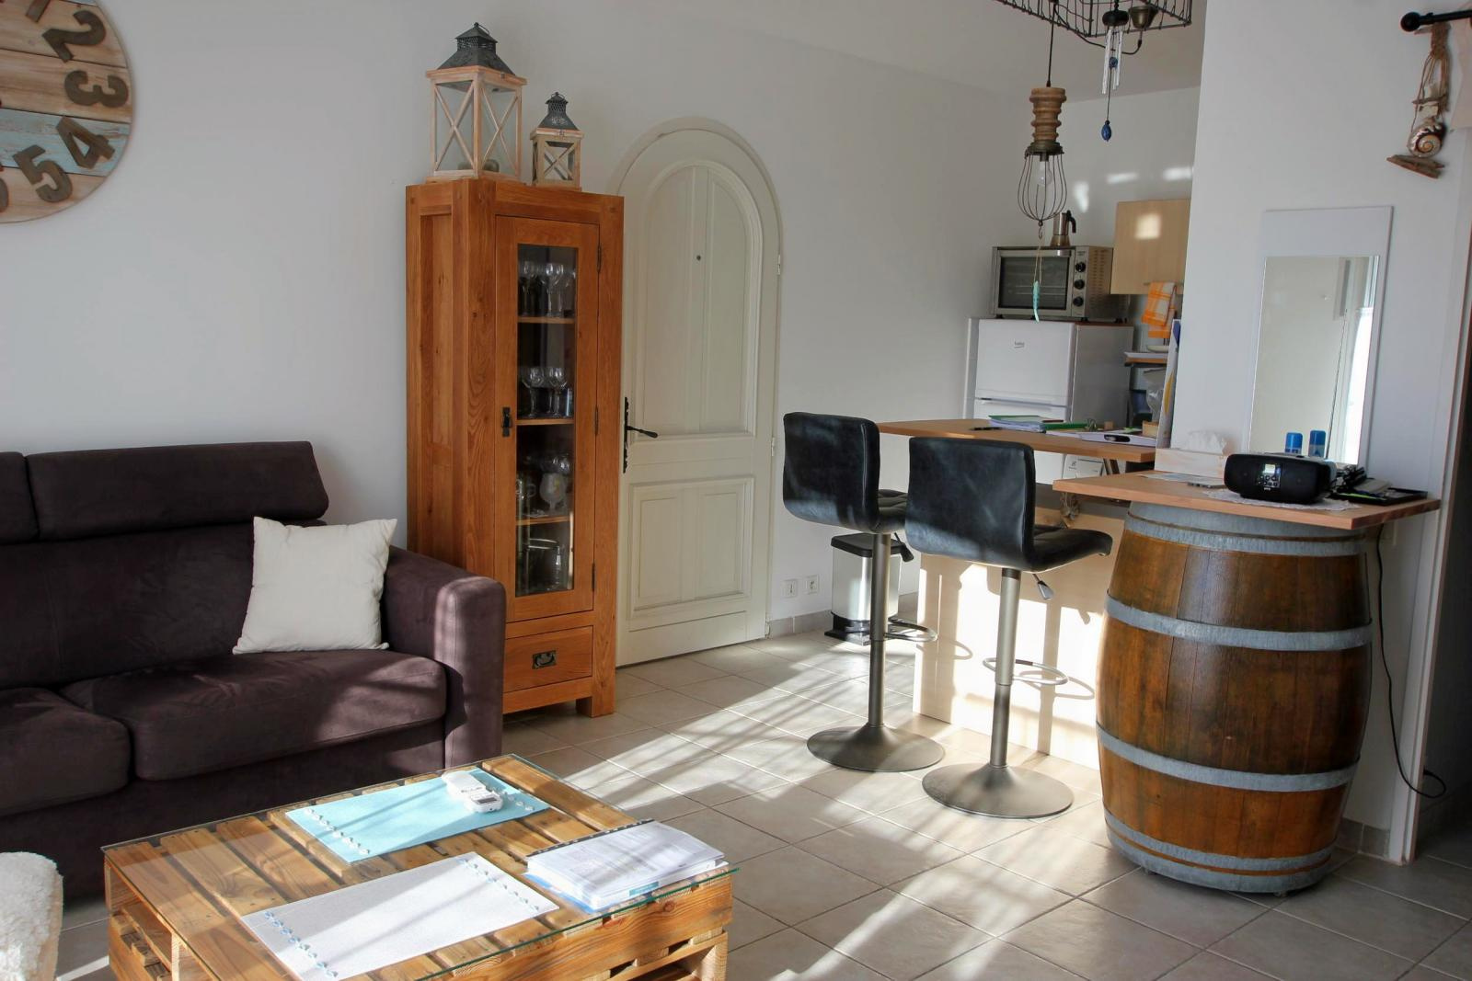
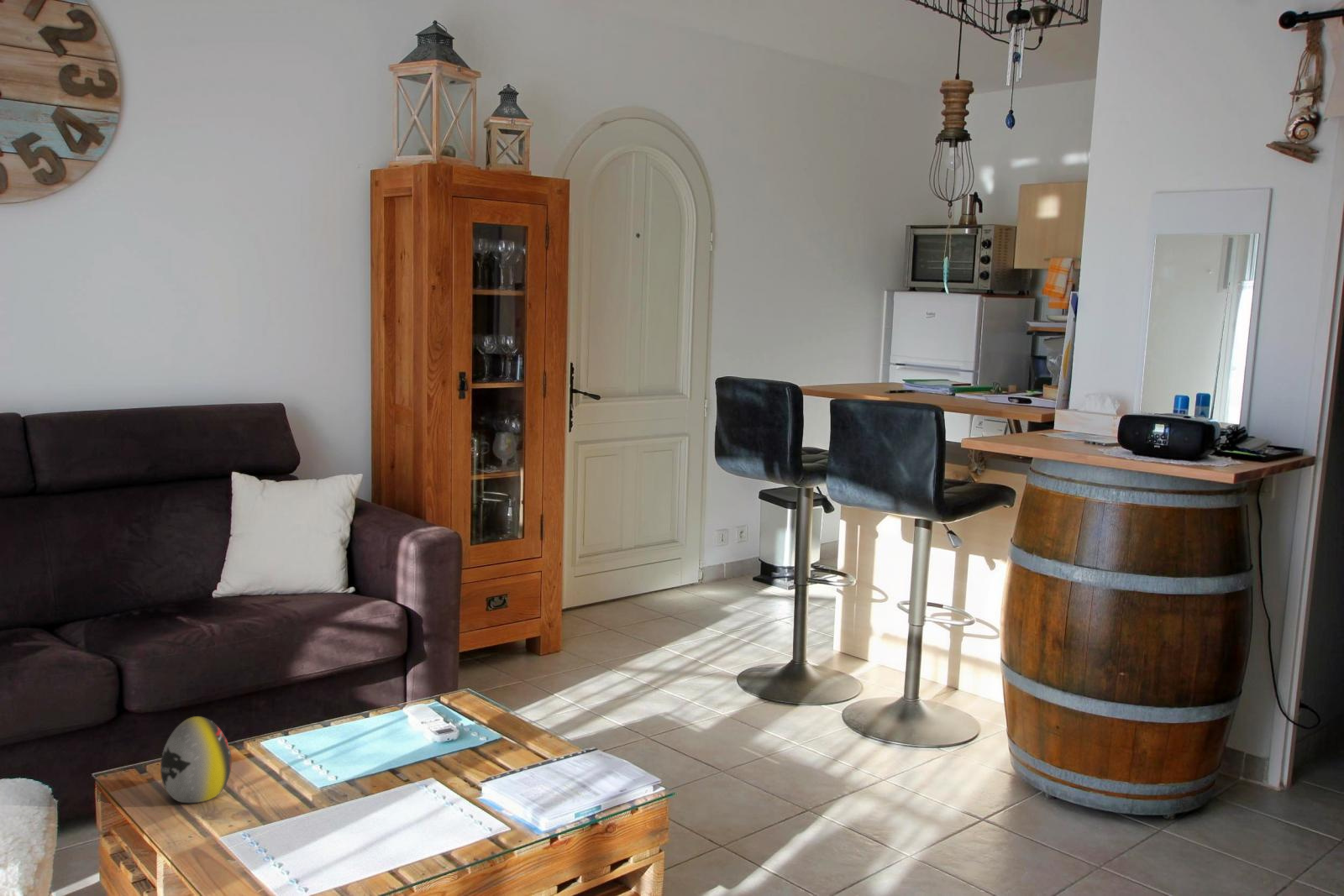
+ decorative egg [160,715,233,804]
